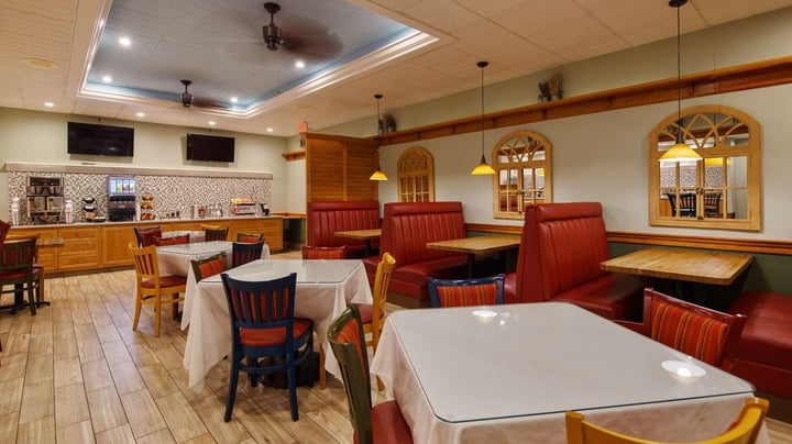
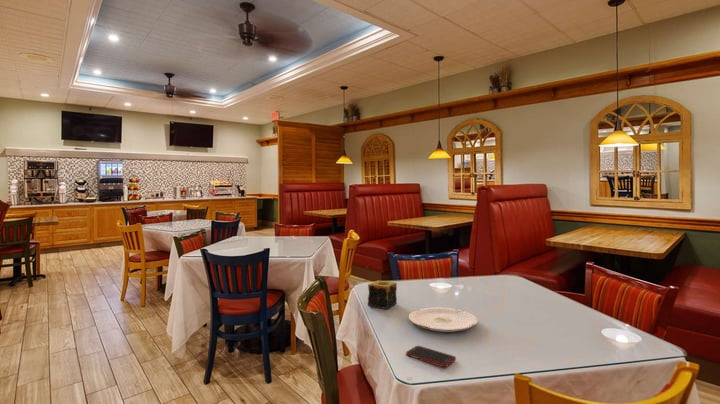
+ plate [408,306,479,333]
+ candle [367,279,398,310]
+ cell phone [405,345,457,368]
